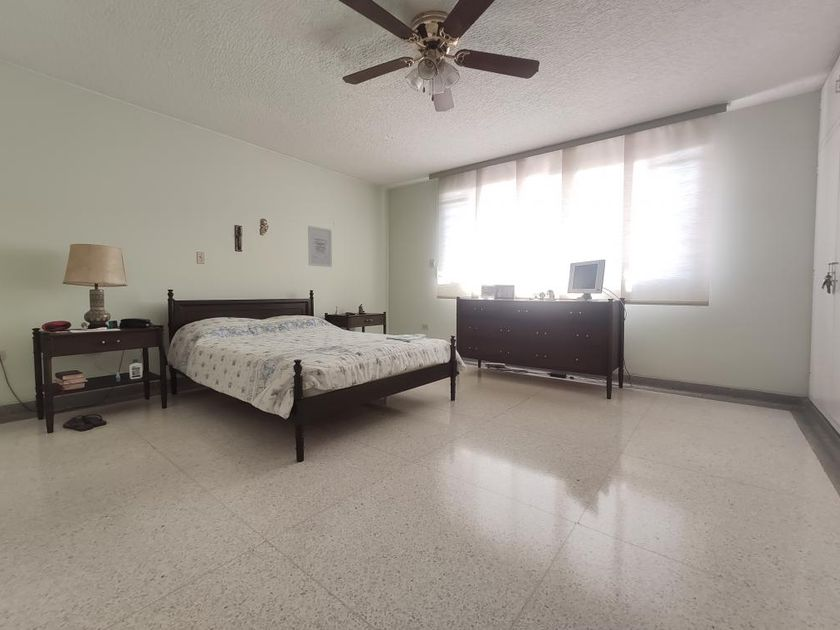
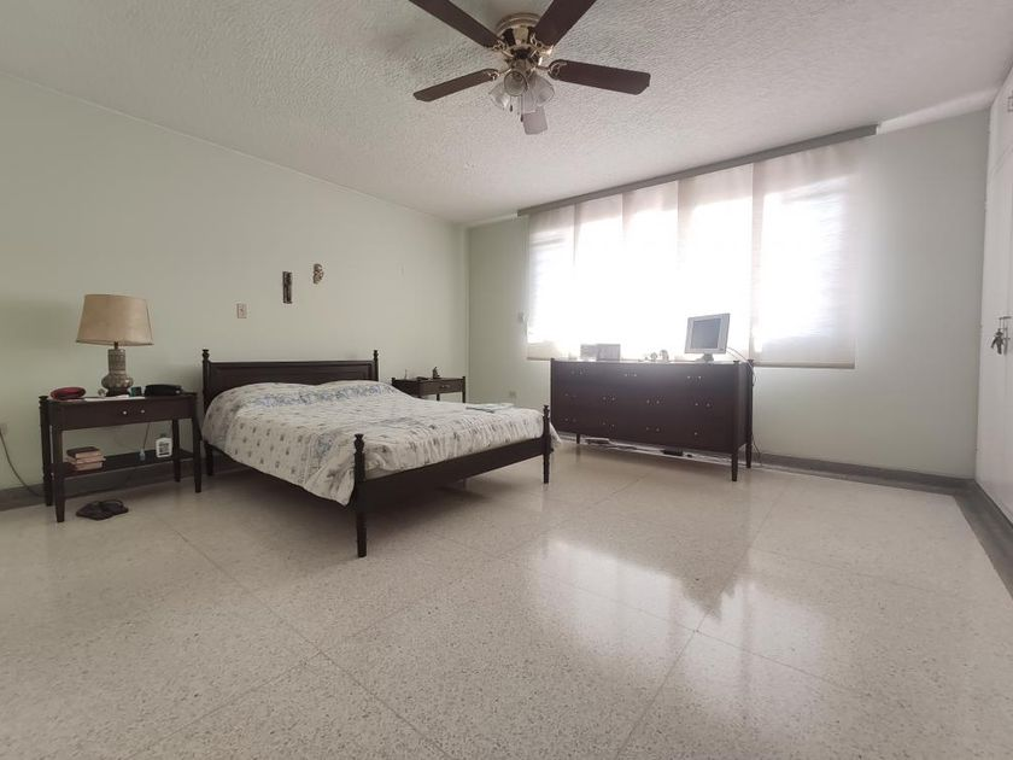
- wall art [307,225,333,268]
